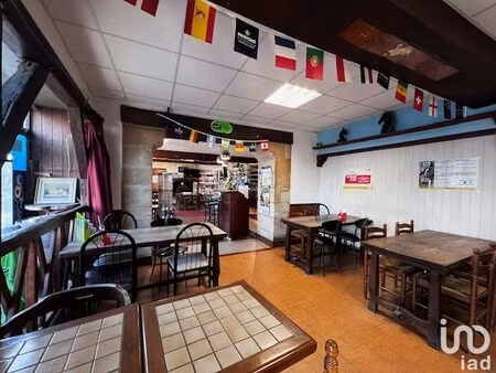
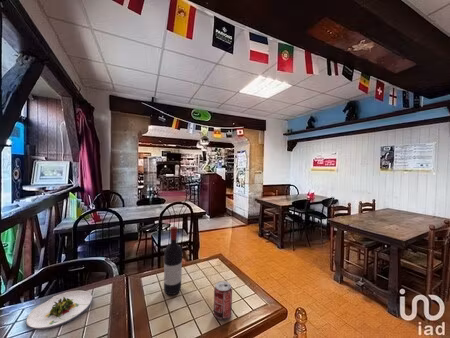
+ wine bottle [163,226,183,296]
+ beverage can [213,280,233,321]
+ salad plate [25,290,93,331]
